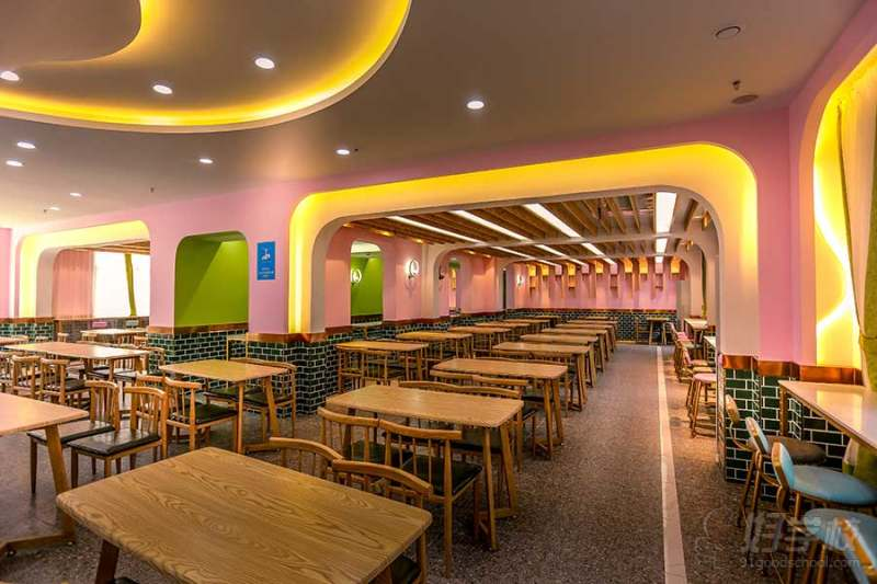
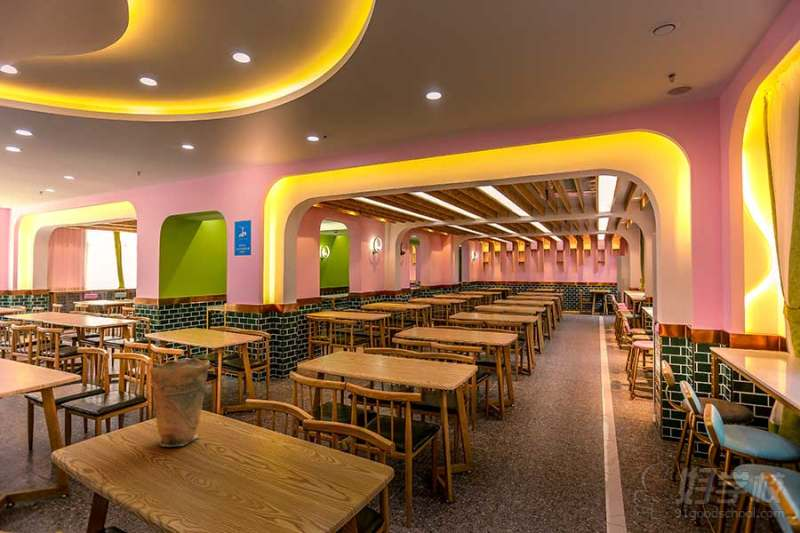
+ vase [149,357,211,448]
